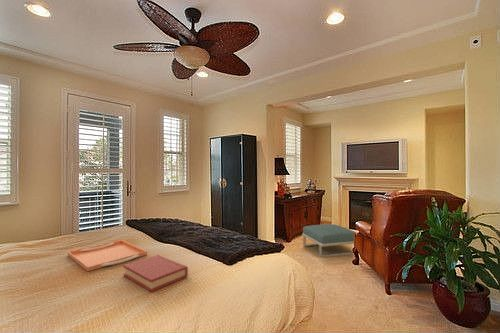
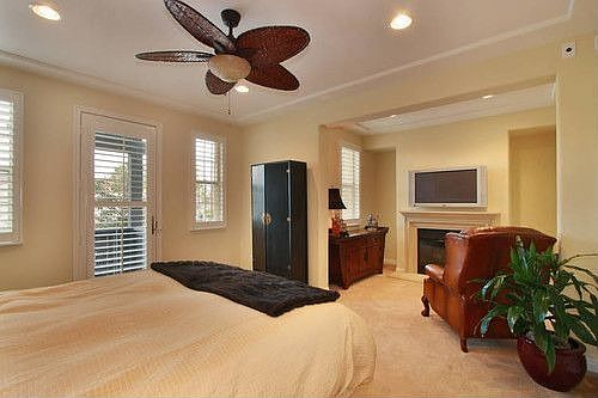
- hardback book [123,254,189,293]
- footstool [302,223,357,258]
- serving tray [67,239,148,272]
